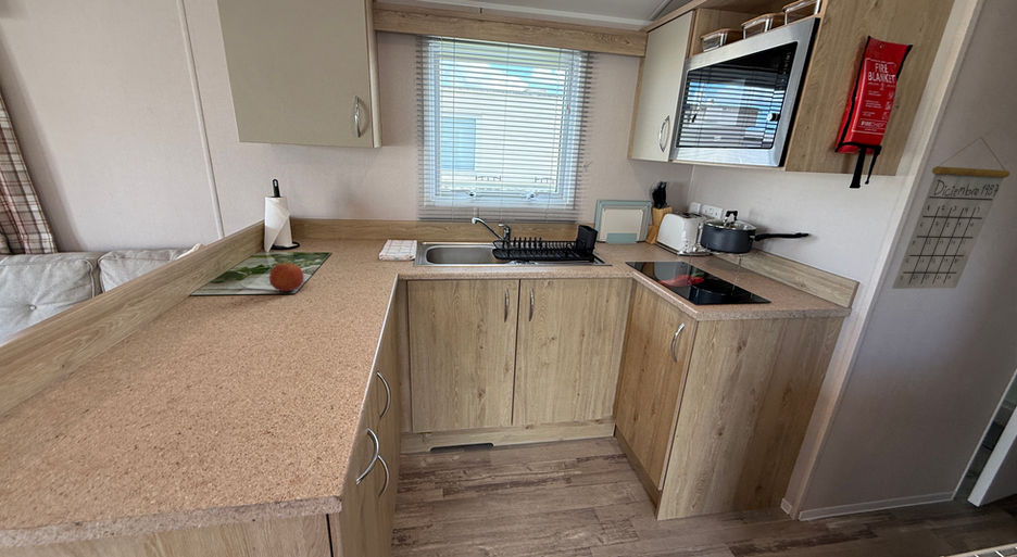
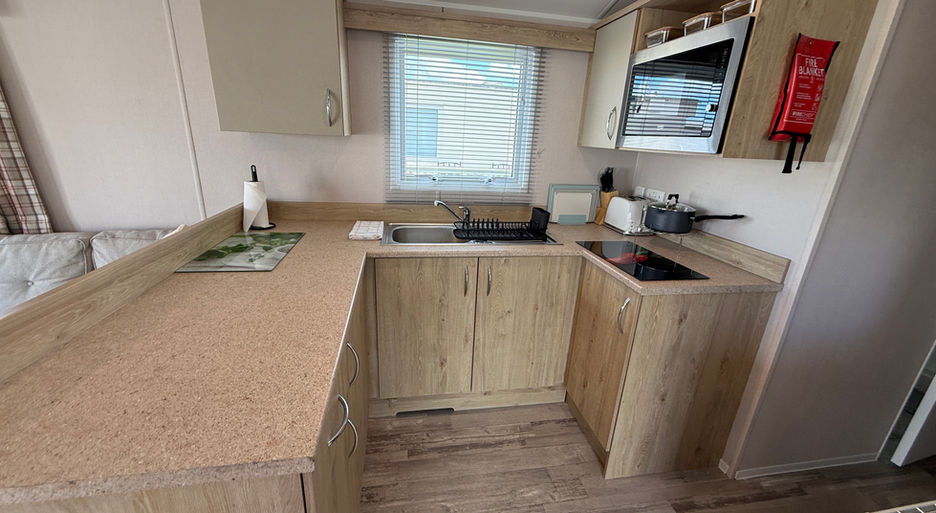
- calendar [891,136,1012,290]
- fruit [268,262,304,292]
